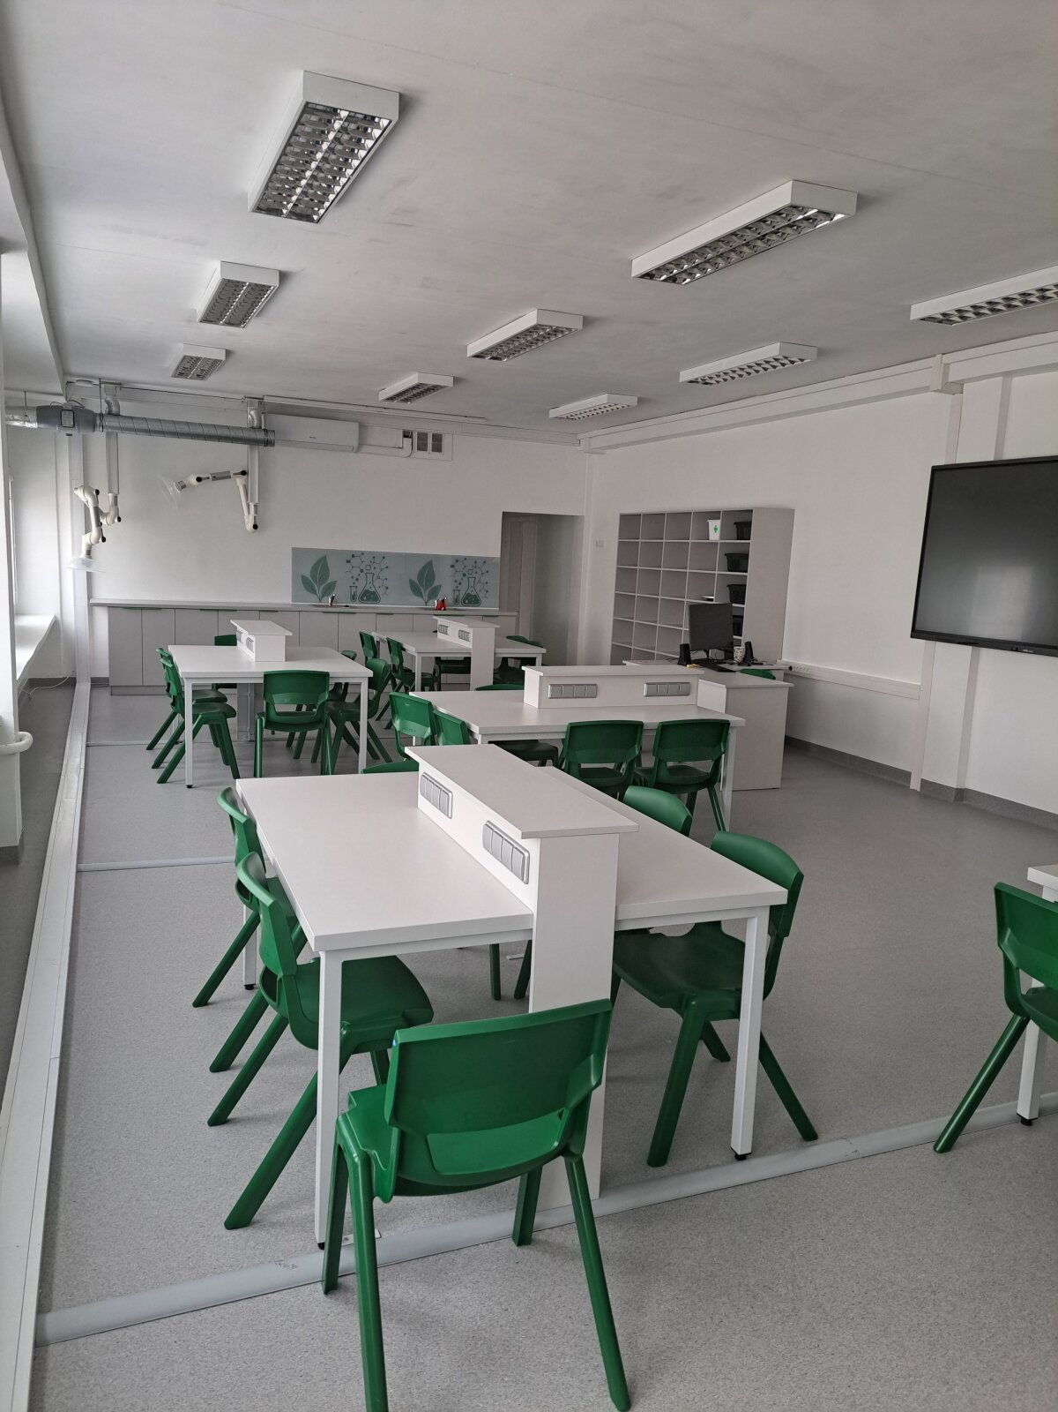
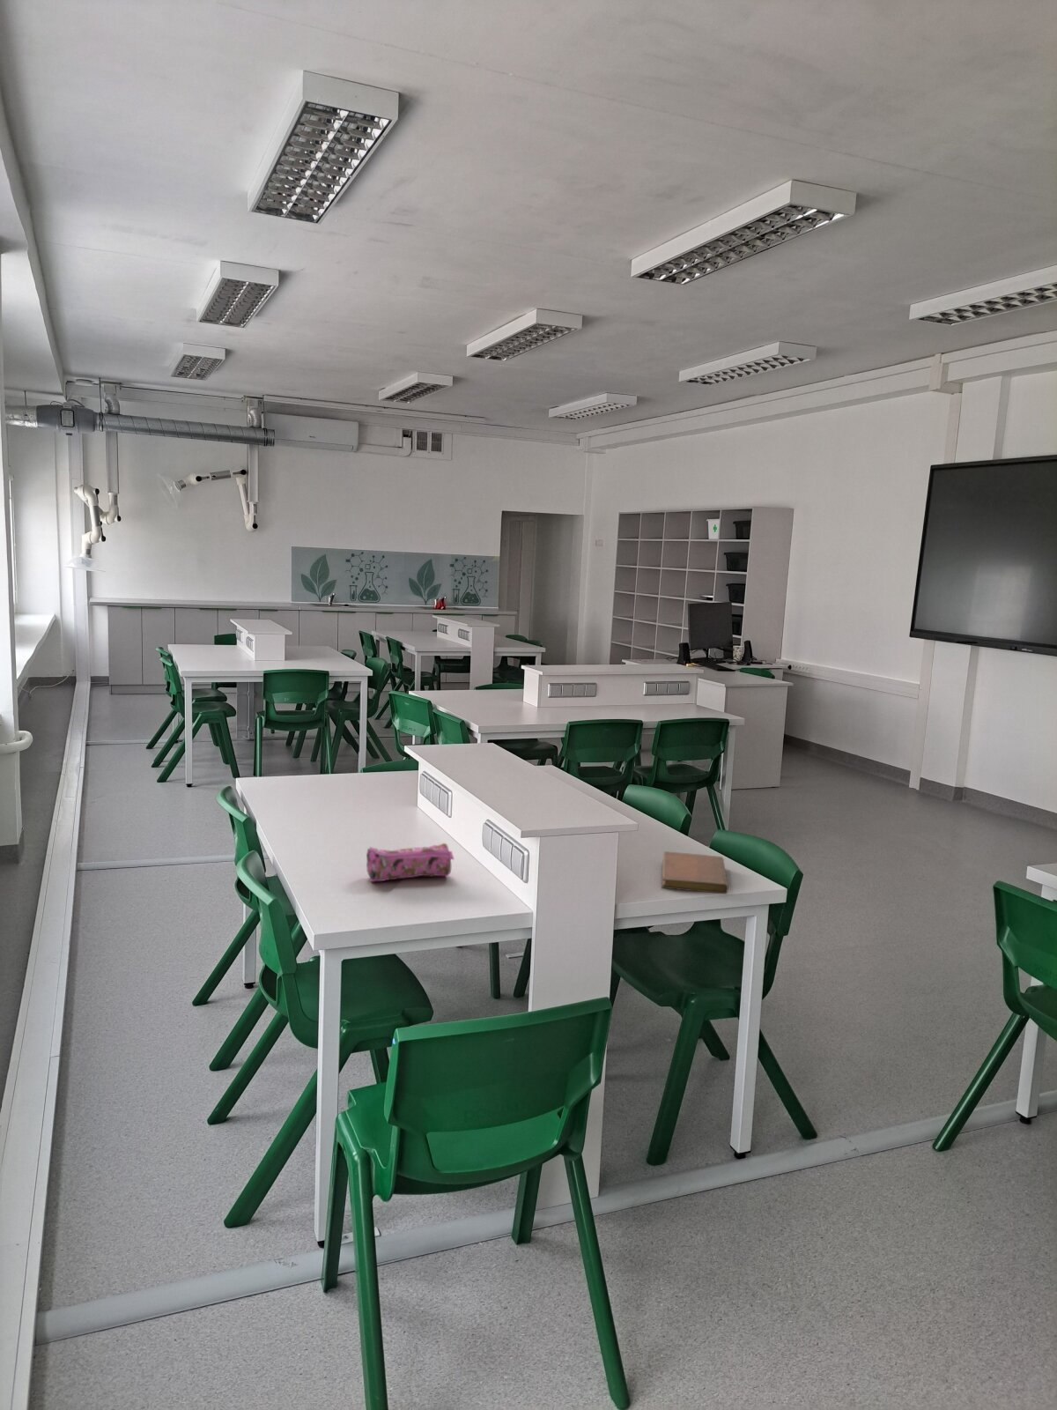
+ pencil case [365,843,454,883]
+ notebook [661,850,729,895]
